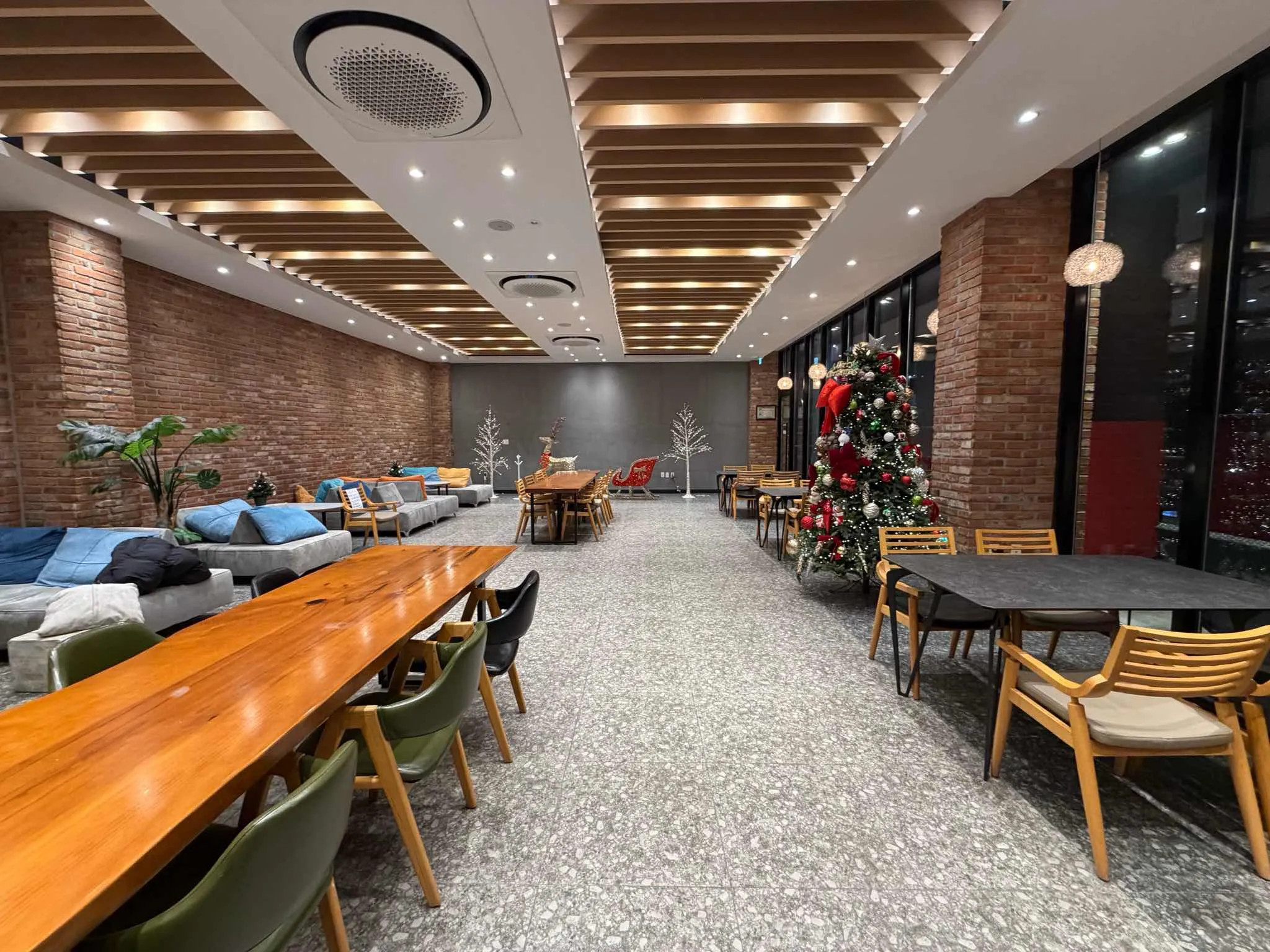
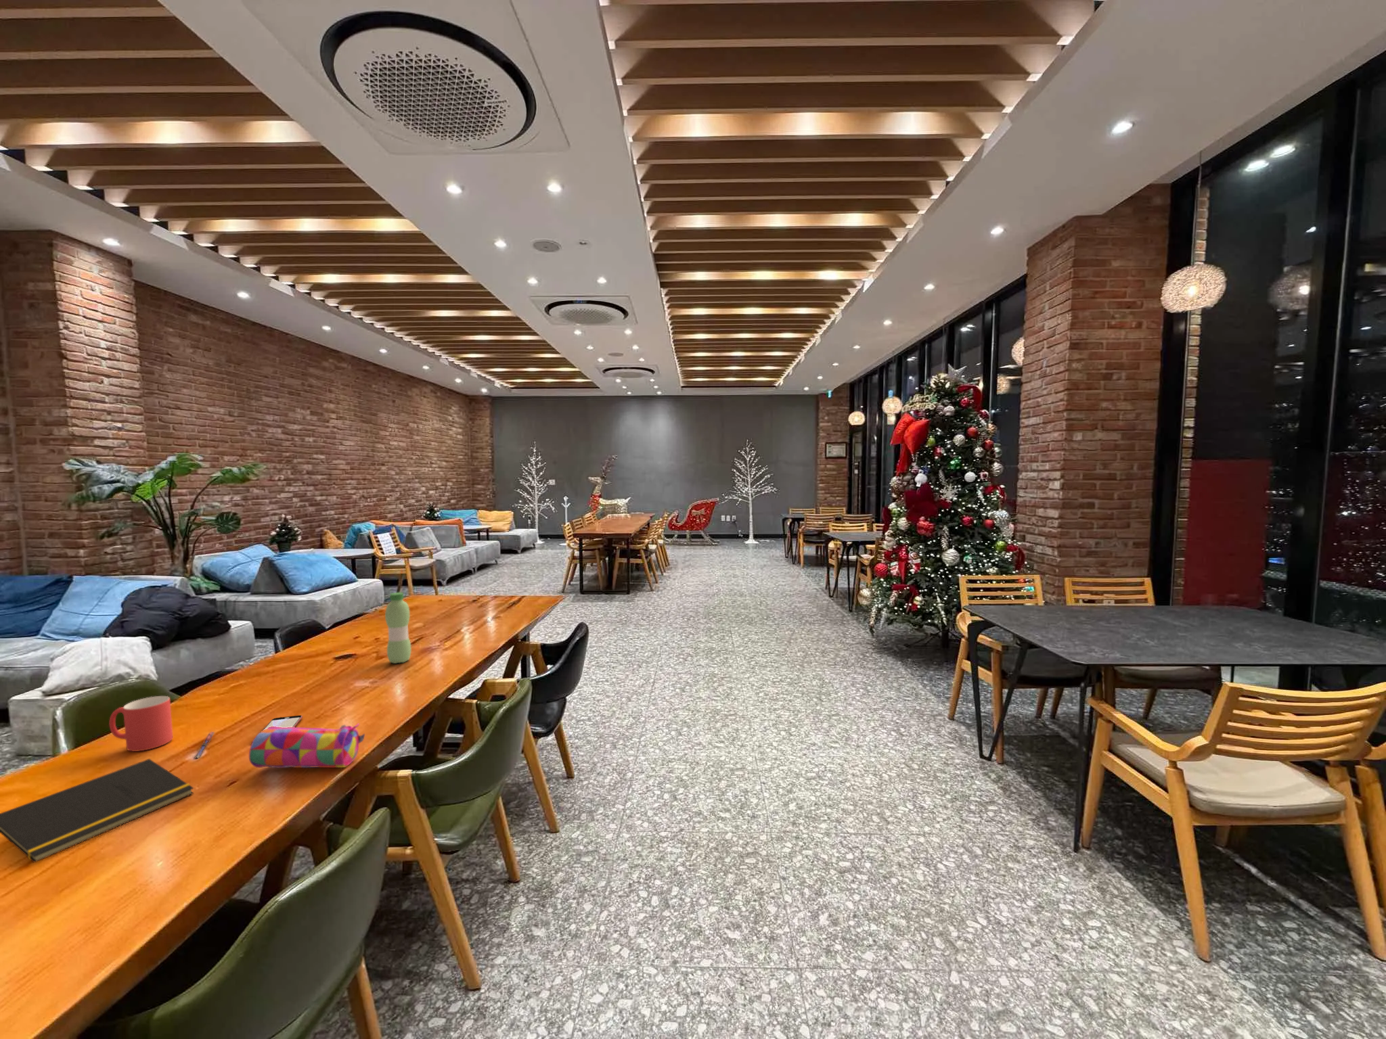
+ pen [193,731,215,760]
+ water bottle [384,592,411,665]
+ mug [109,695,174,752]
+ pencil case [249,722,366,768]
+ smartphone [261,715,303,732]
+ notepad [0,759,194,863]
